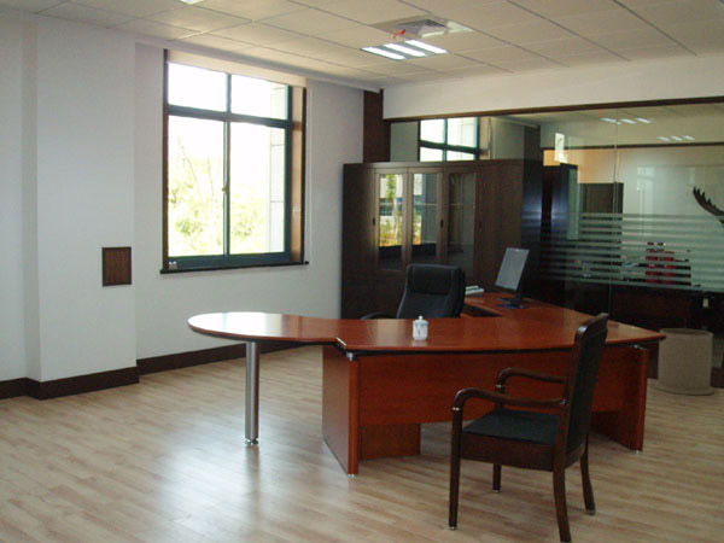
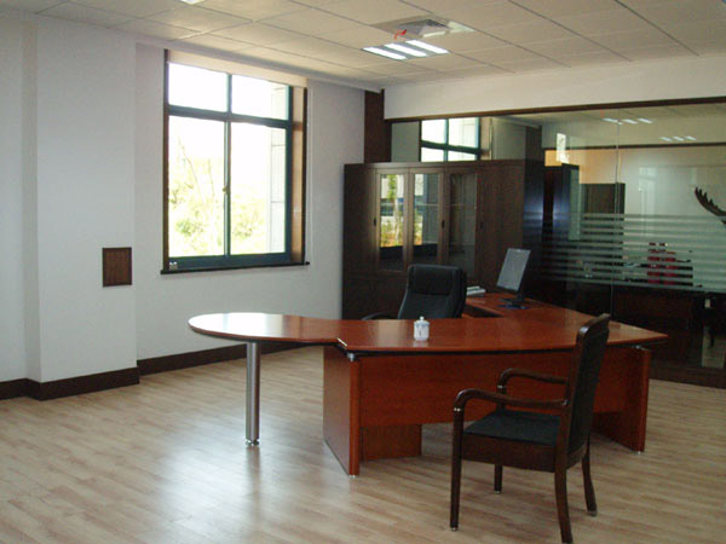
- trash can [653,327,714,396]
